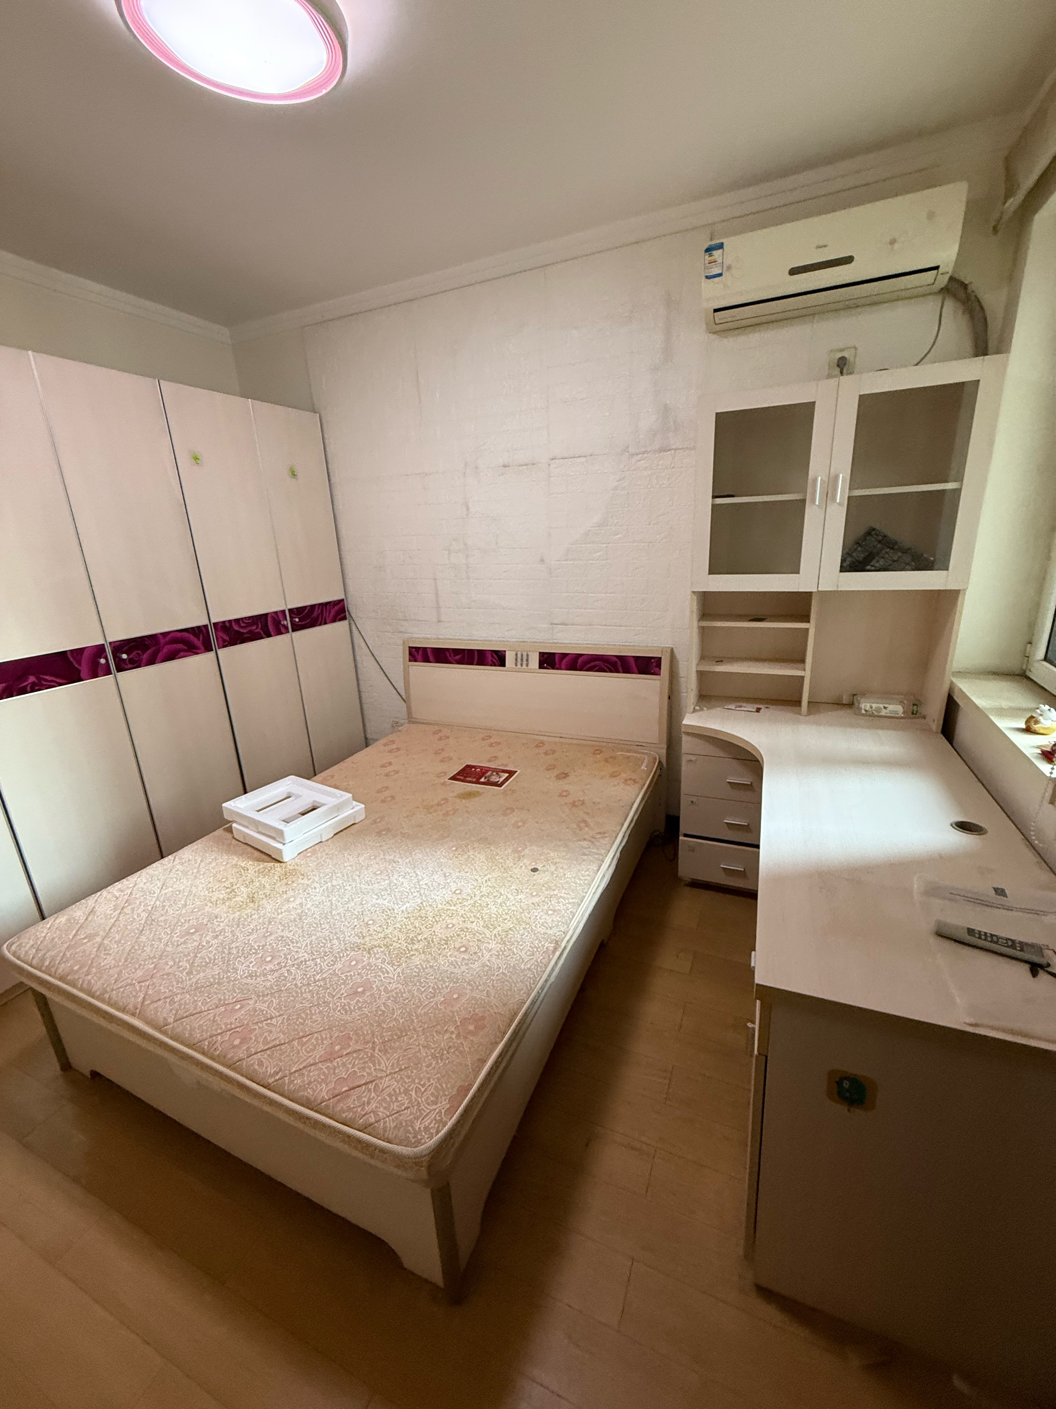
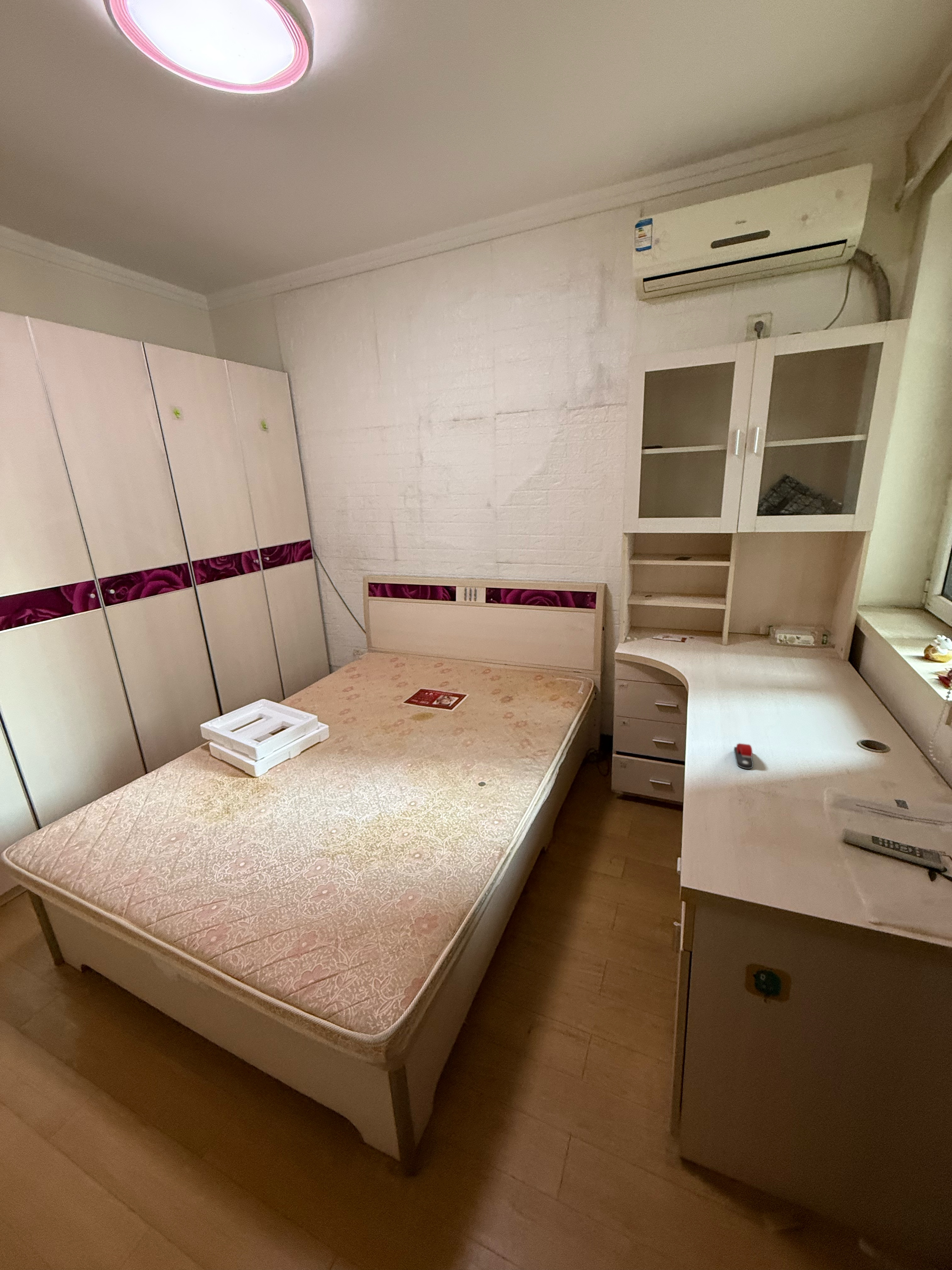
+ stapler [734,743,754,769]
